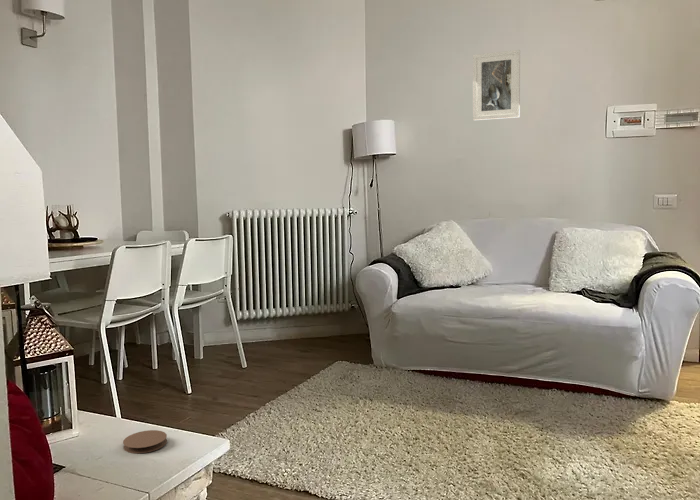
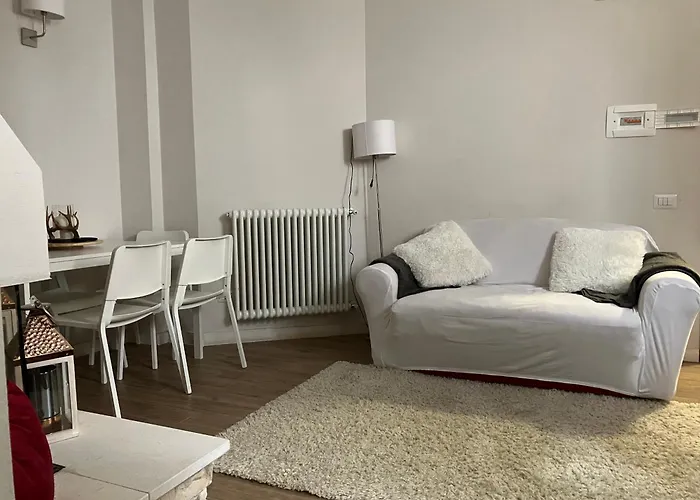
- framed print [472,49,521,121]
- coaster [122,429,168,454]
